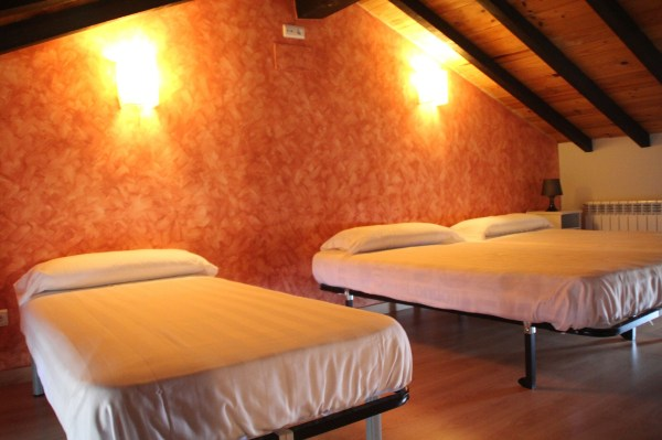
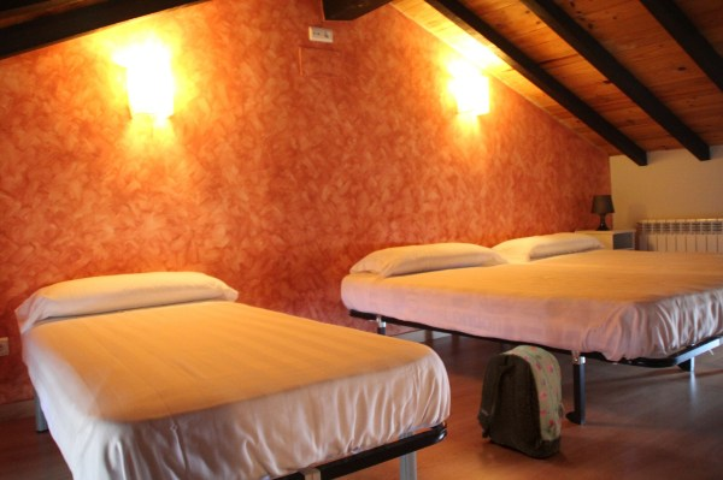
+ backpack [476,344,566,458]
